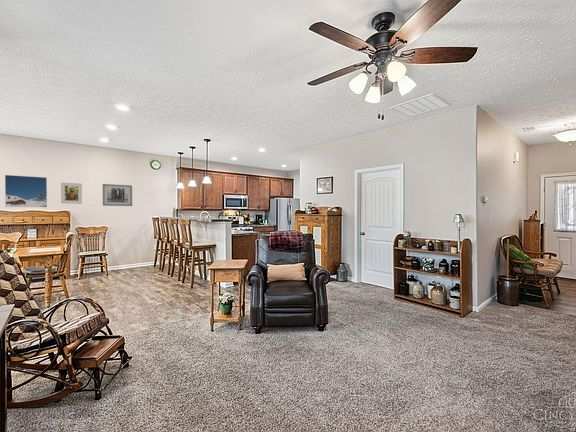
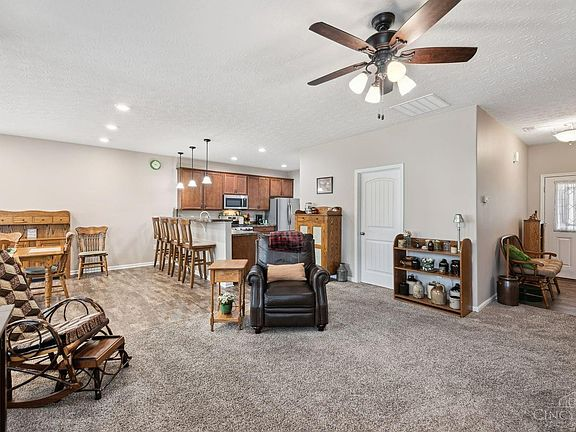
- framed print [4,174,48,208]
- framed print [60,182,83,205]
- wall art [102,183,133,207]
